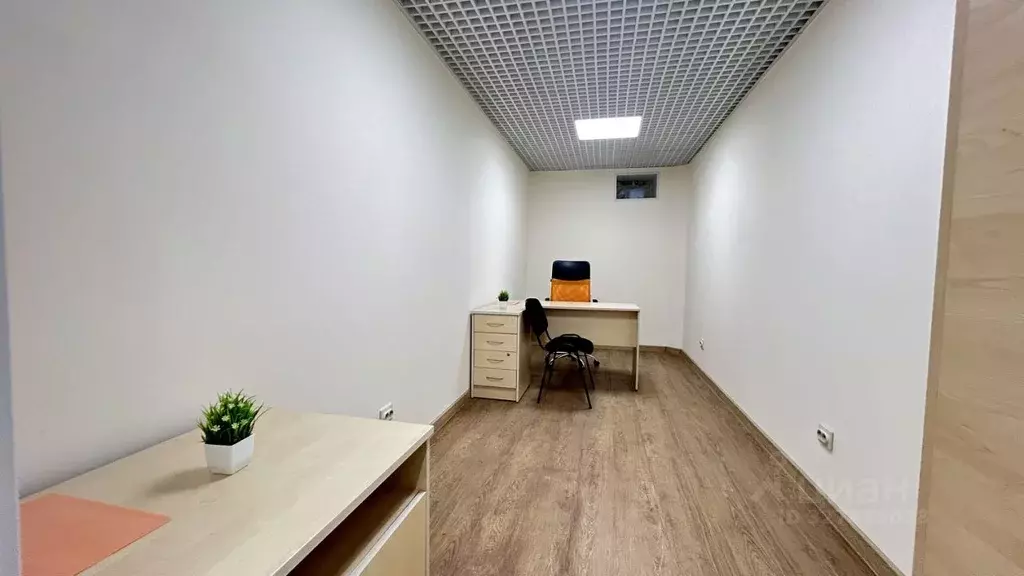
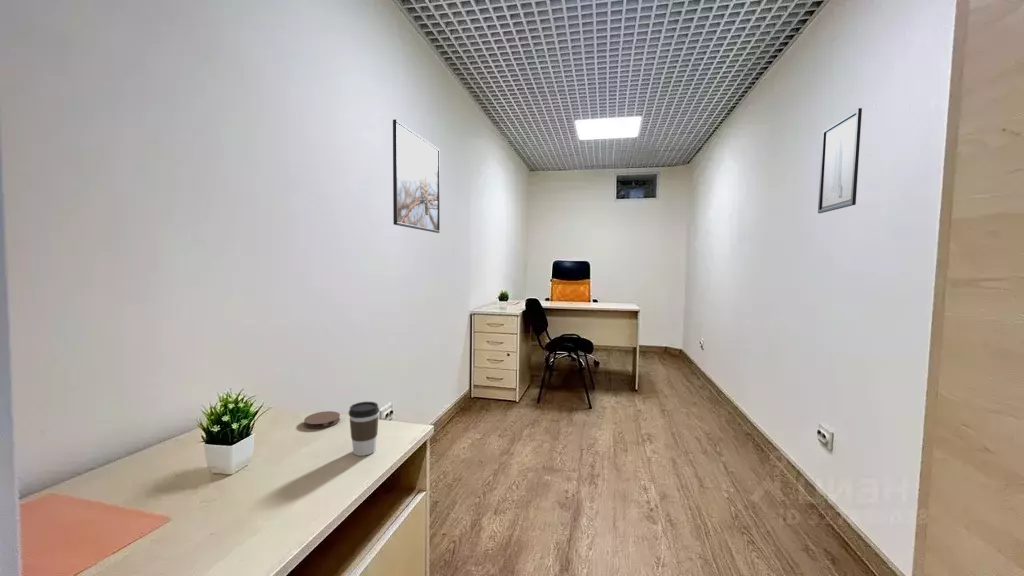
+ wall art [817,107,863,214]
+ coaster [303,410,341,429]
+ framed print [392,118,441,234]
+ coffee cup [348,401,380,457]
